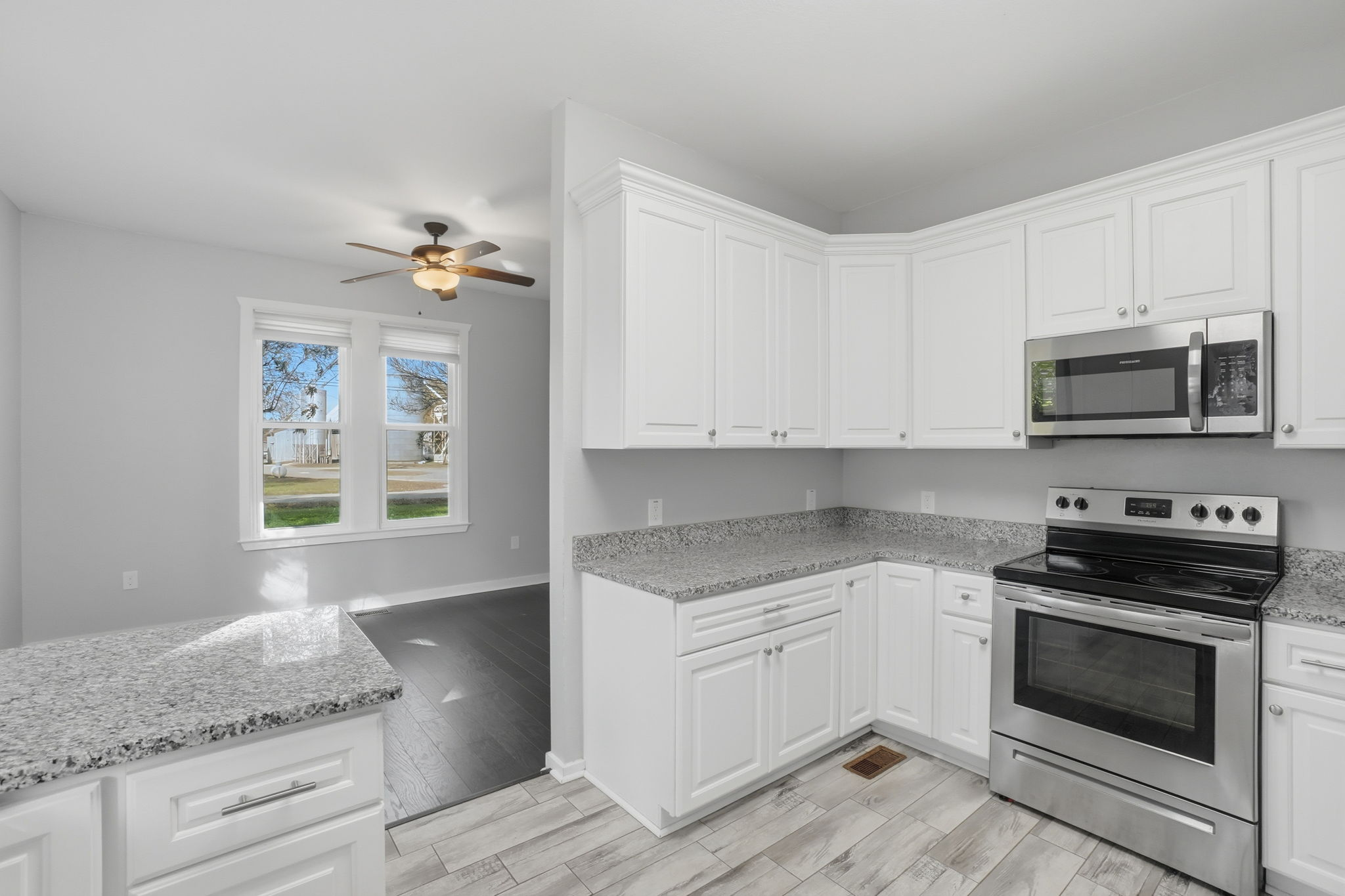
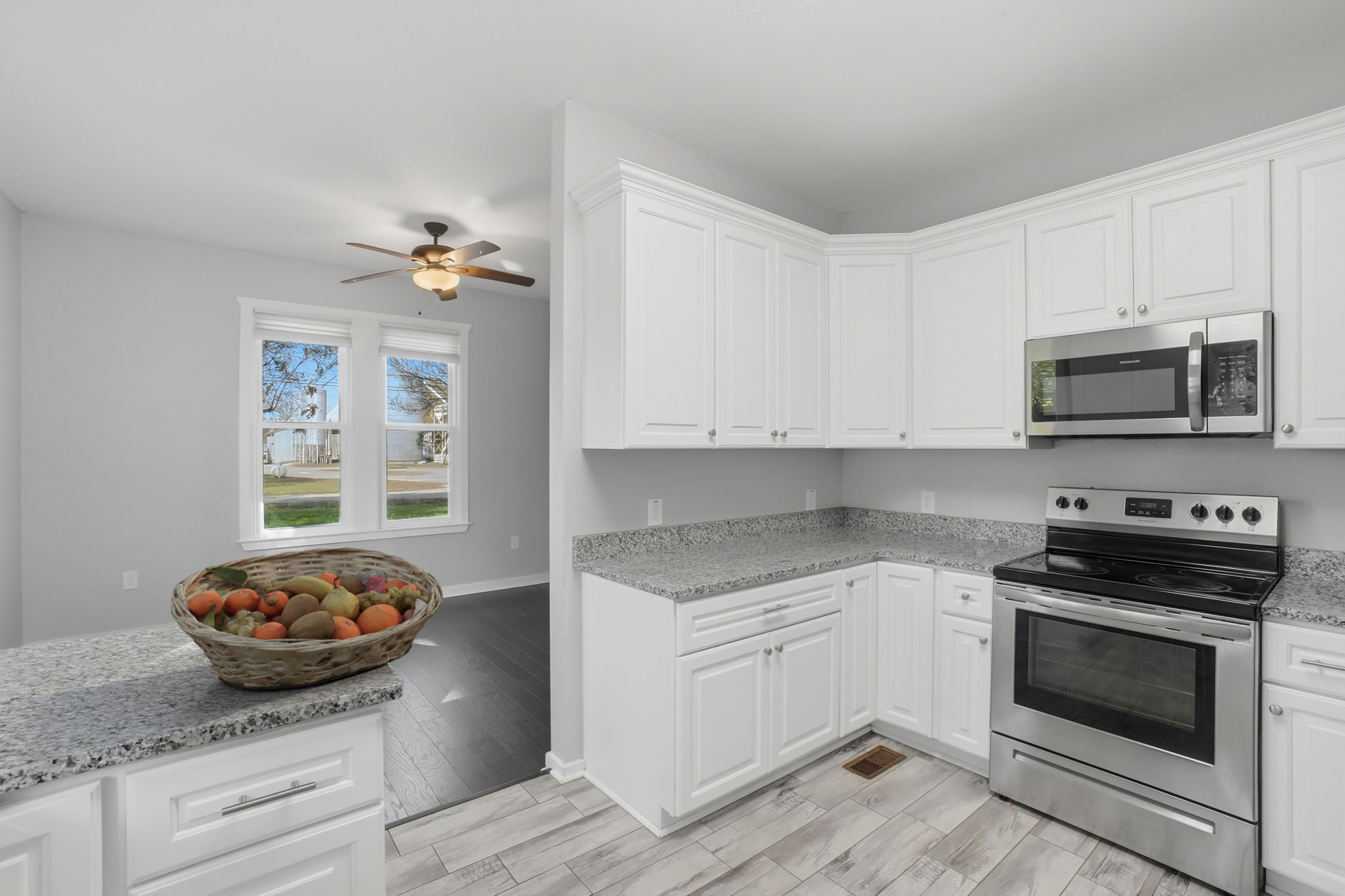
+ fruit basket [170,547,444,690]
